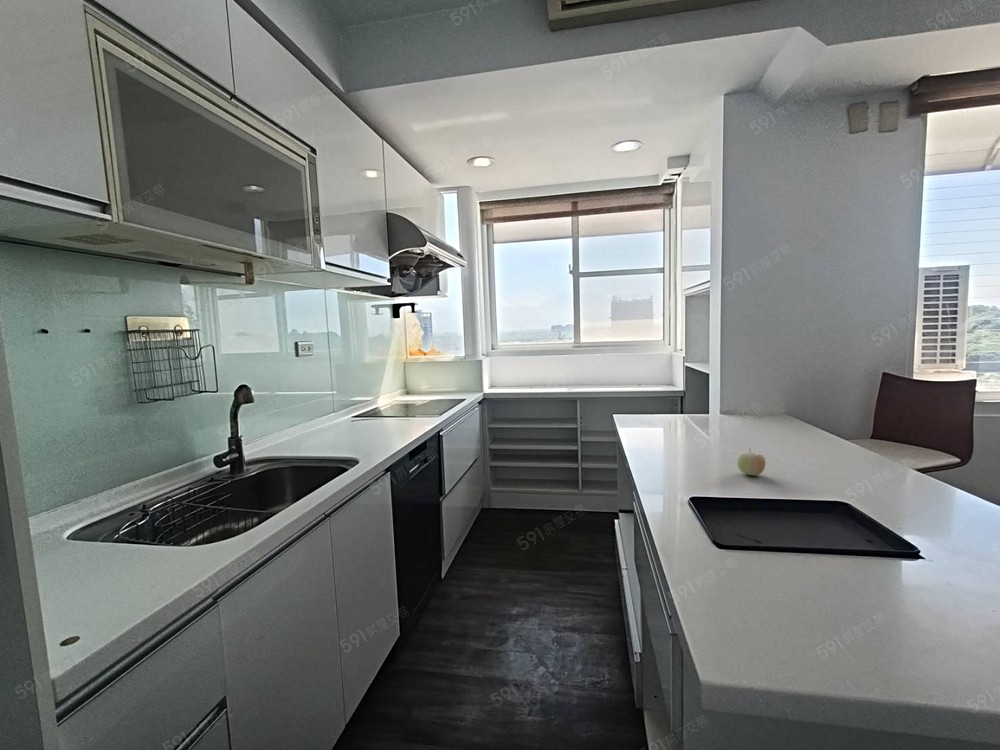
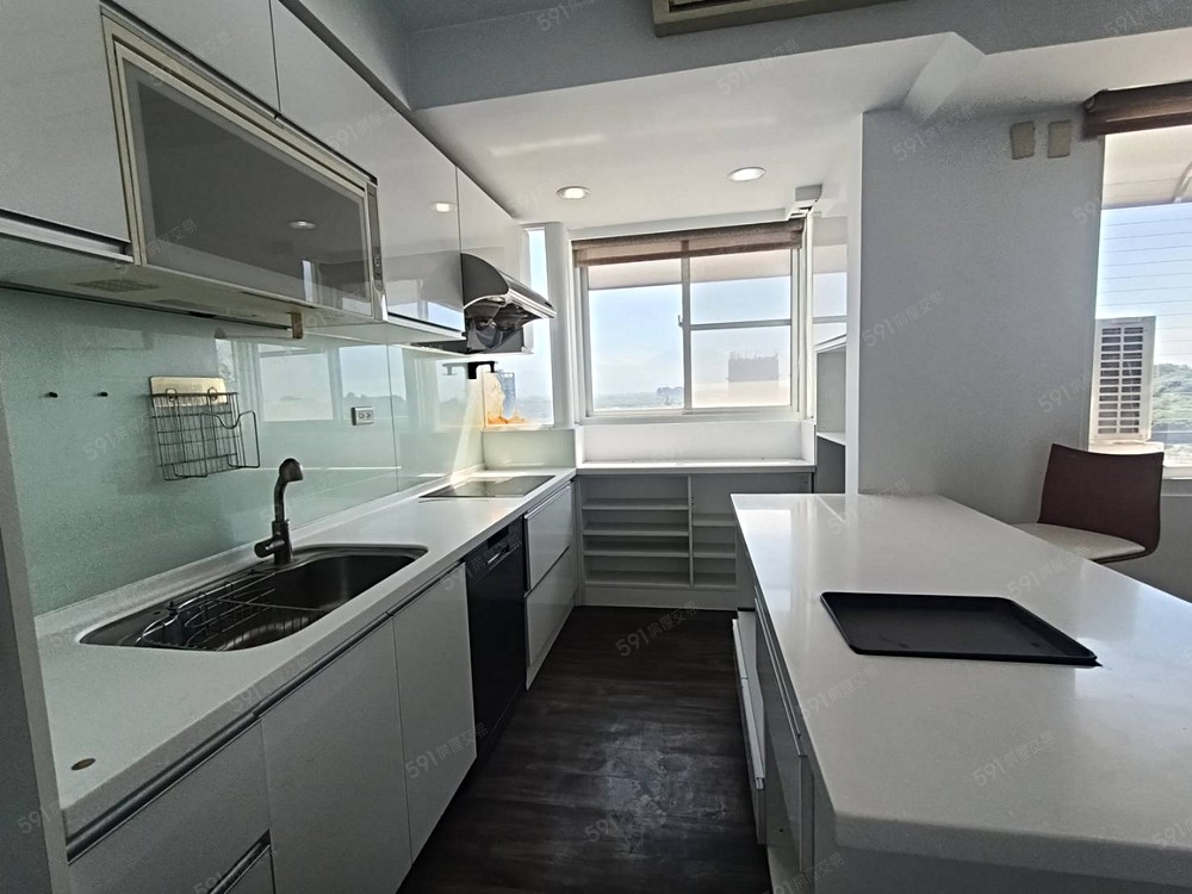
- fruit [736,448,767,476]
